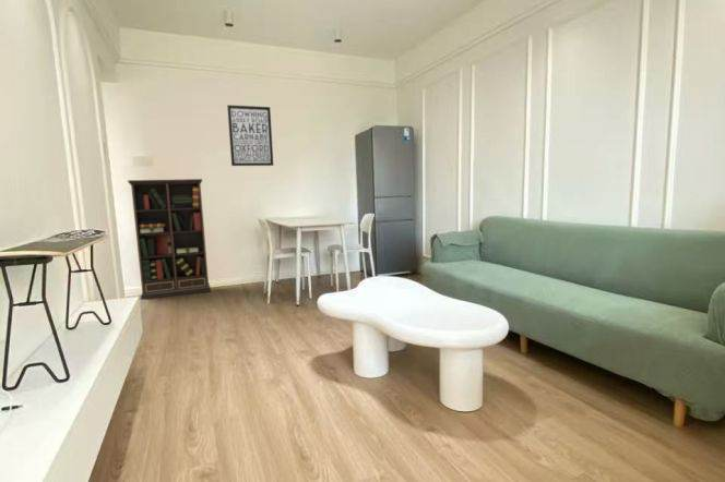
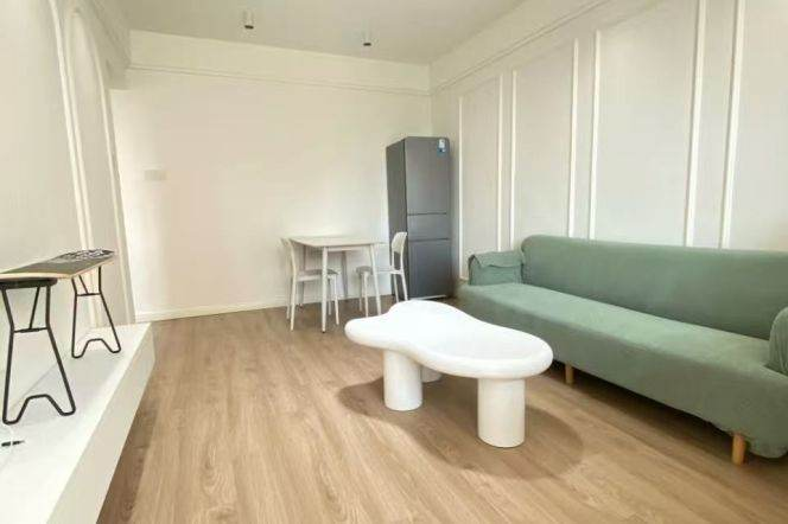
- wall art [226,104,274,167]
- bookcase [127,178,212,301]
